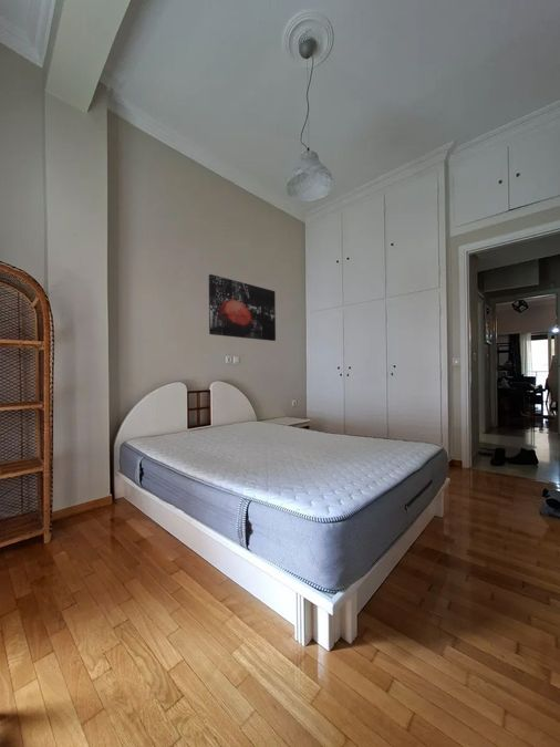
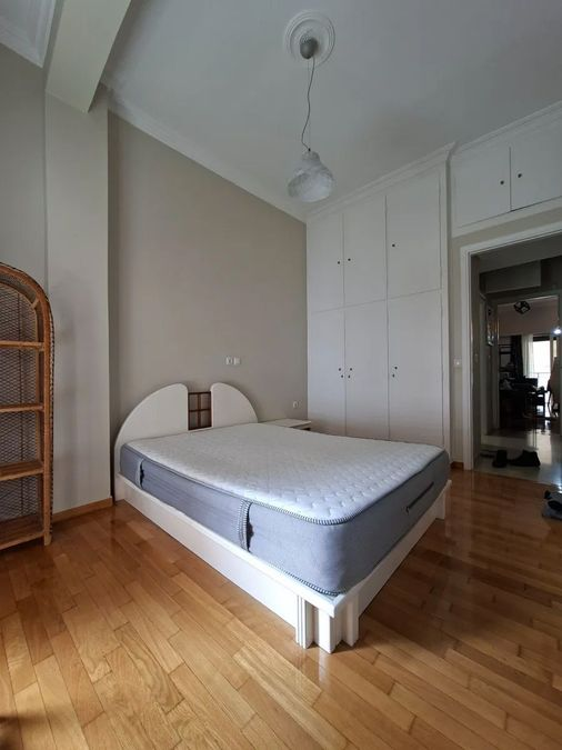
- wall art [208,273,277,342]
